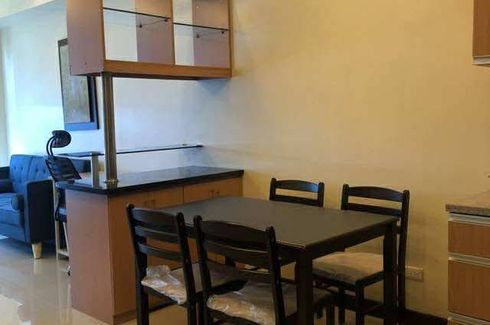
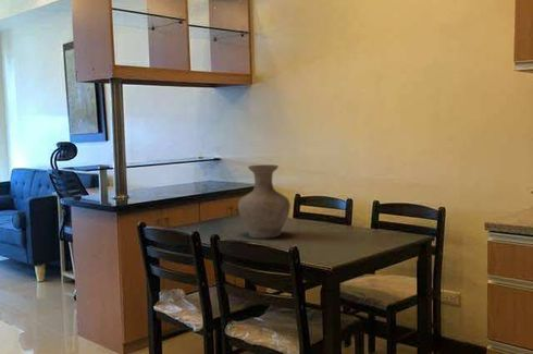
+ vase [237,163,292,239]
